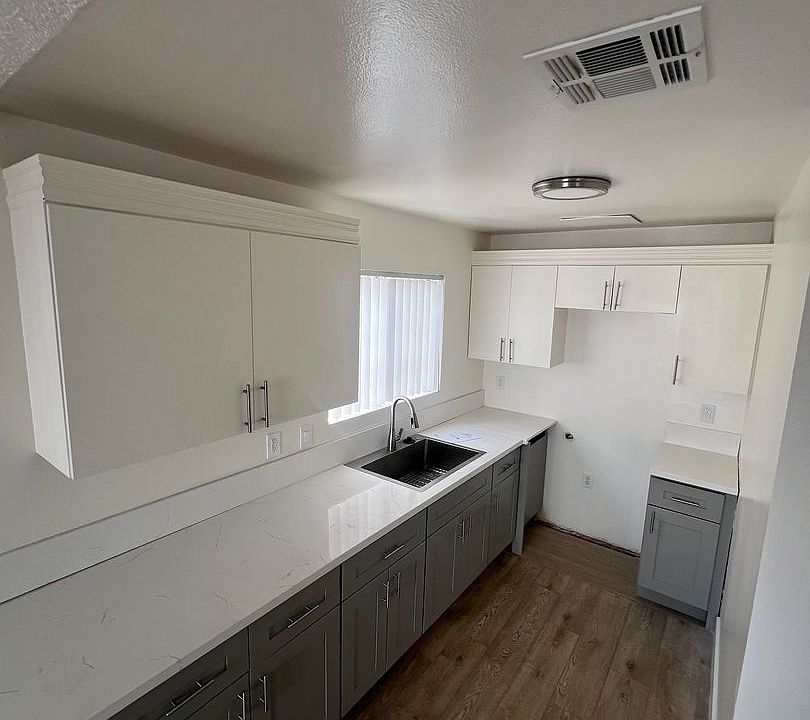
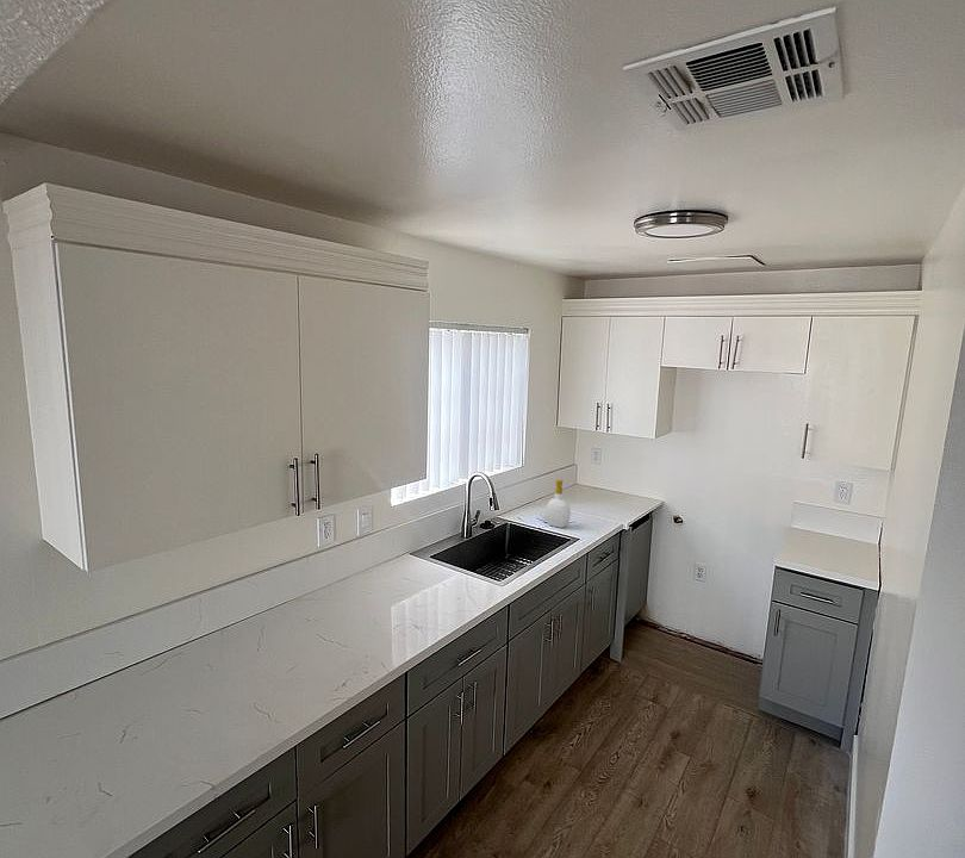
+ soap bottle [544,479,572,529]
